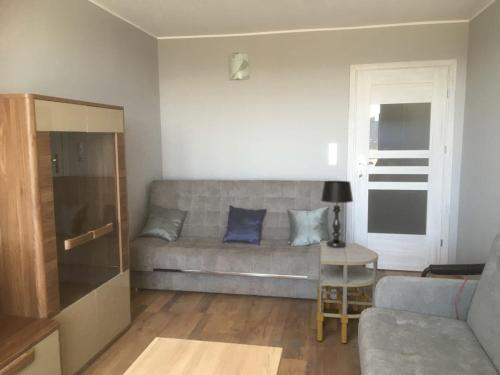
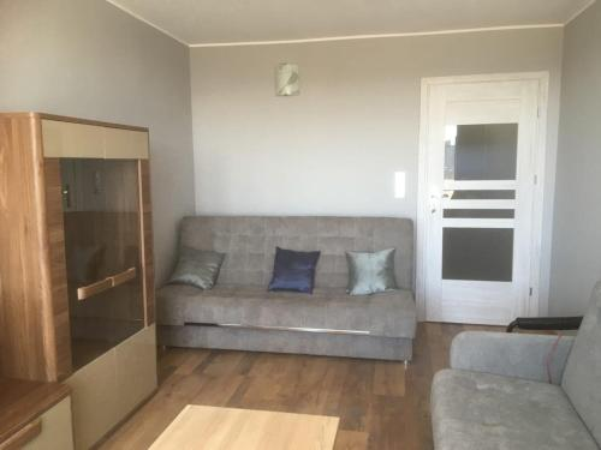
- table lamp [320,180,354,248]
- shelving unit [316,241,379,344]
